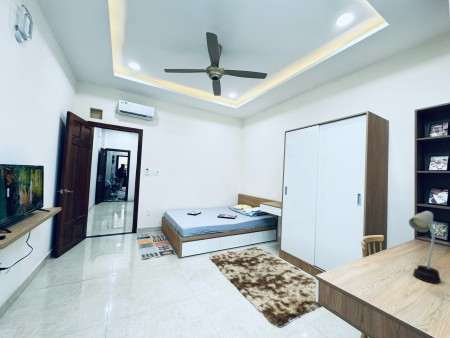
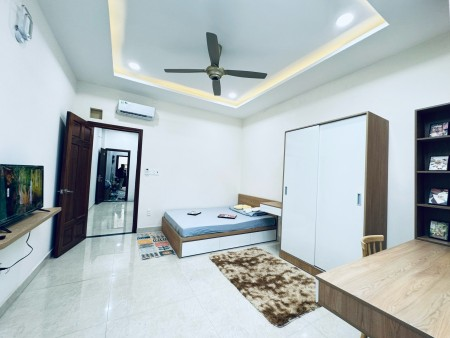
- desk lamp [408,210,442,284]
